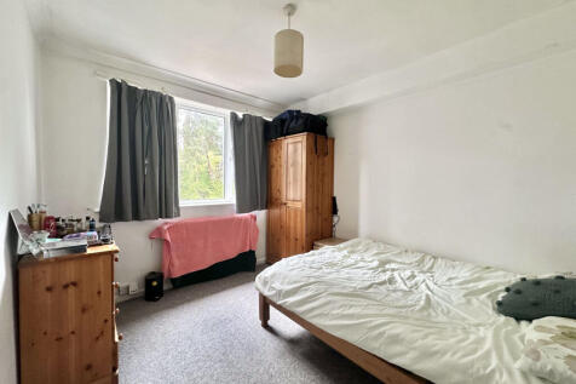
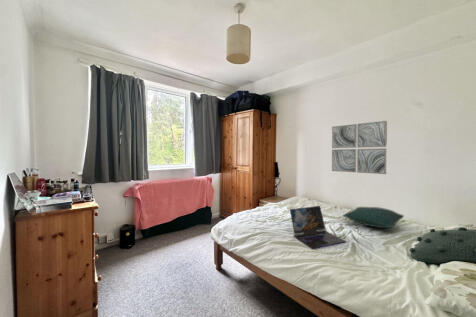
+ laptop [289,205,347,250]
+ wall art [331,120,388,175]
+ pillow [342,206,405,229]
